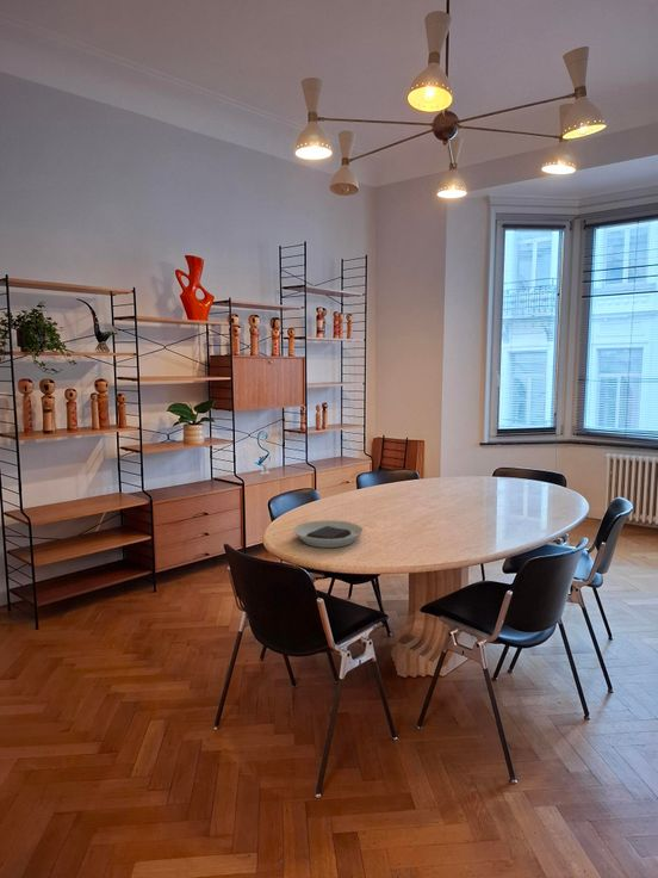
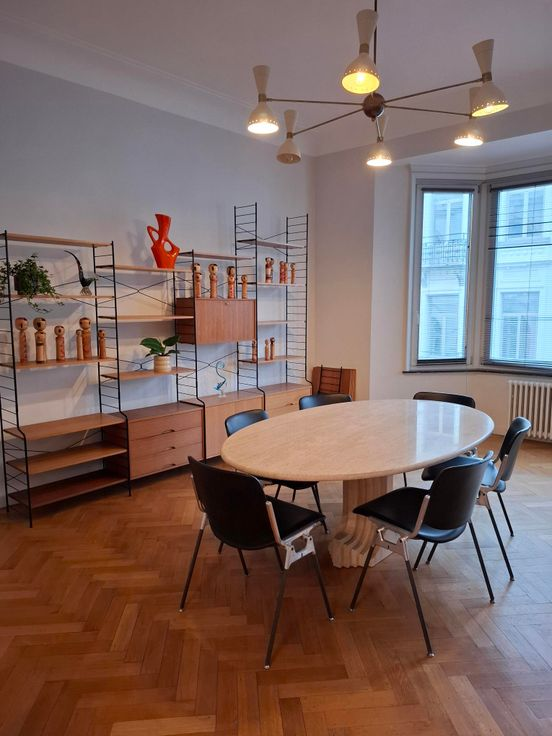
- plate [292,519,365,549]
